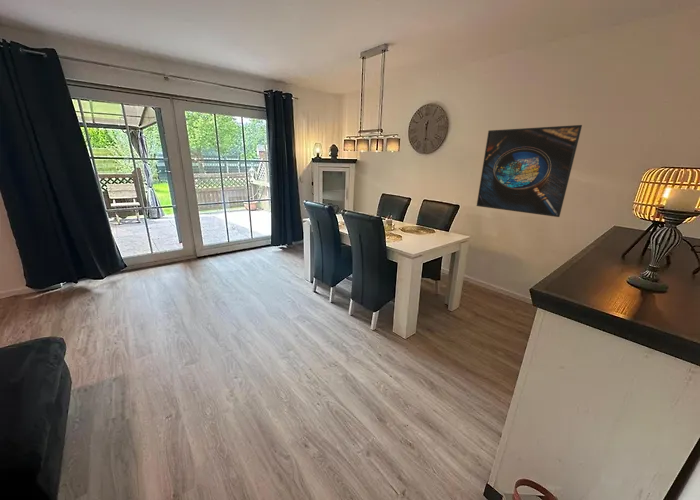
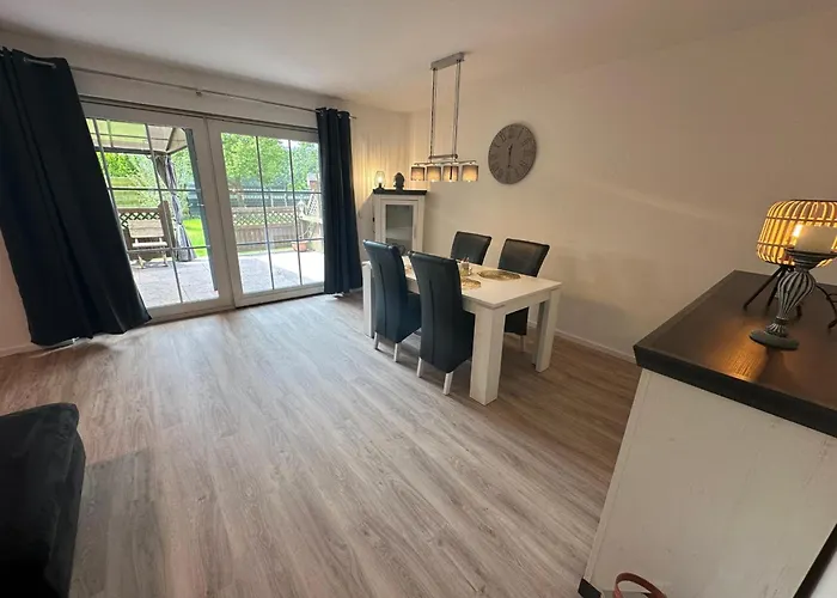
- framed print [476,124,583,218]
